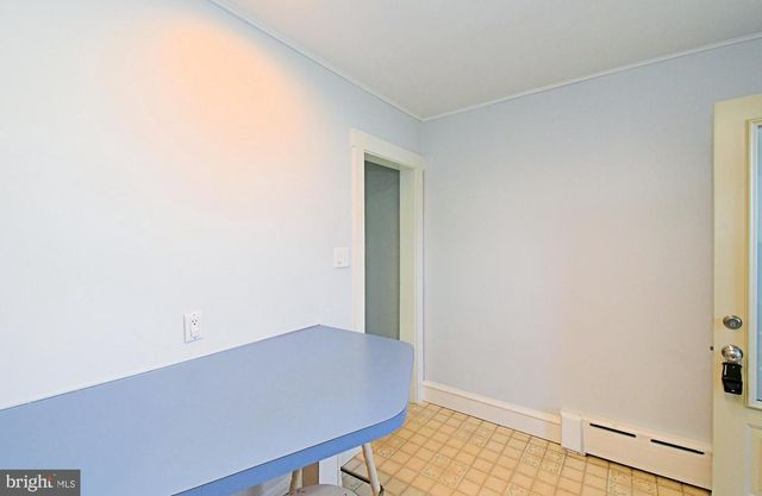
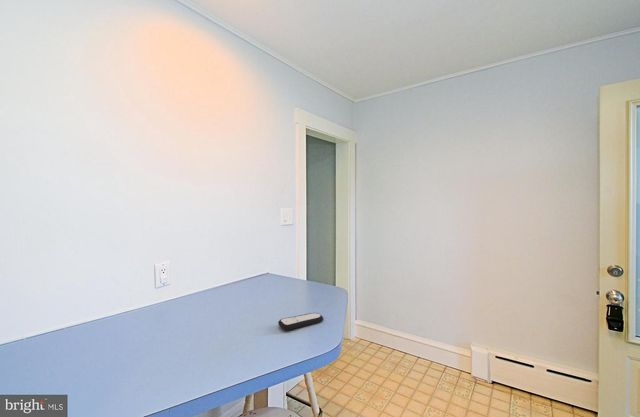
+ remote control [277,312,324,331]
